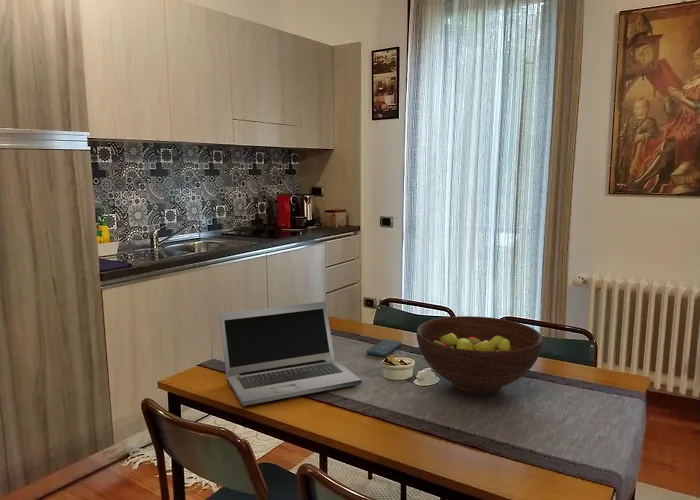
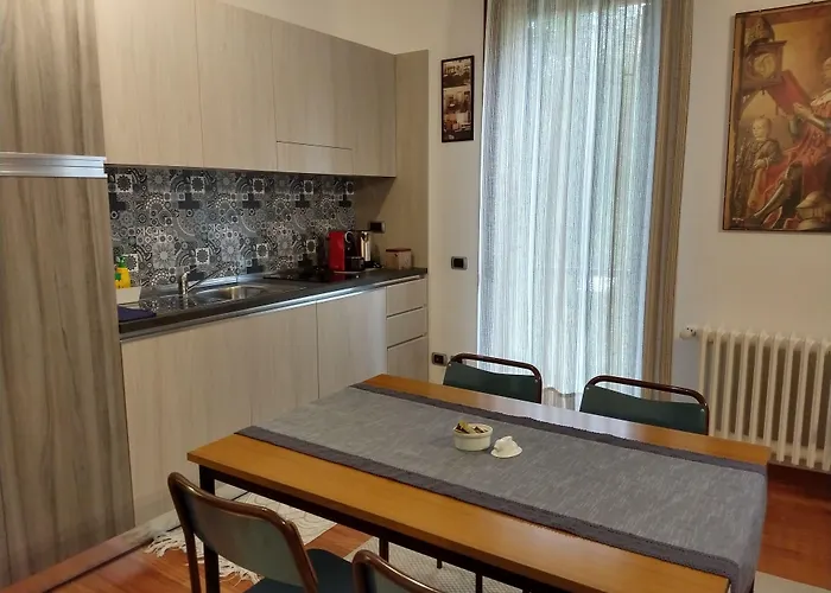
- smartphone [366,339,402,357]
- laptop [218,301,363,407]
- fruit bowl [415,315,544,395]
